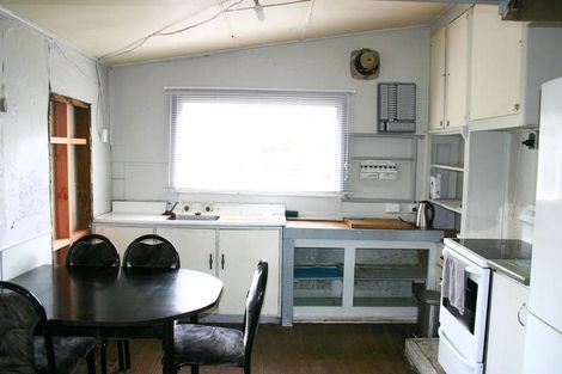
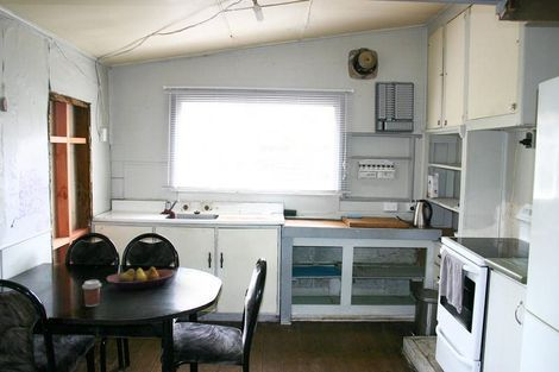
+ coffee cup [81,279,102,308]
+ fruit bowl [106,266,176,291]
